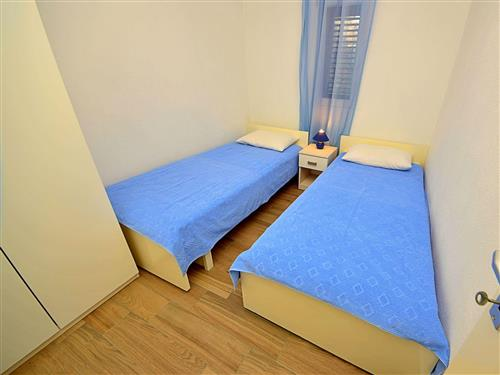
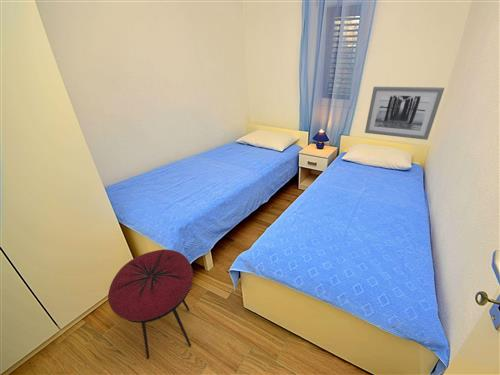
+ wall art [364,86,445,141]
+ stool [107,248,194,360]
